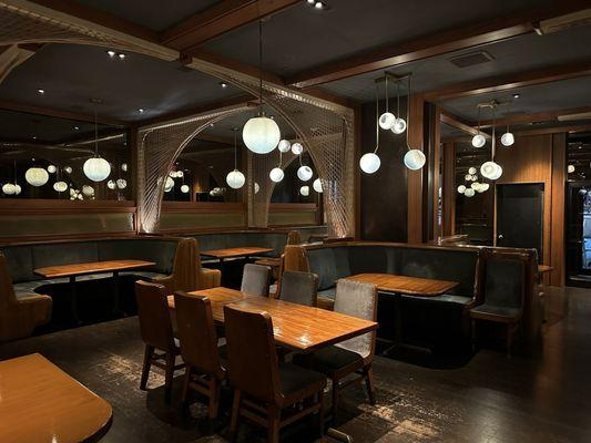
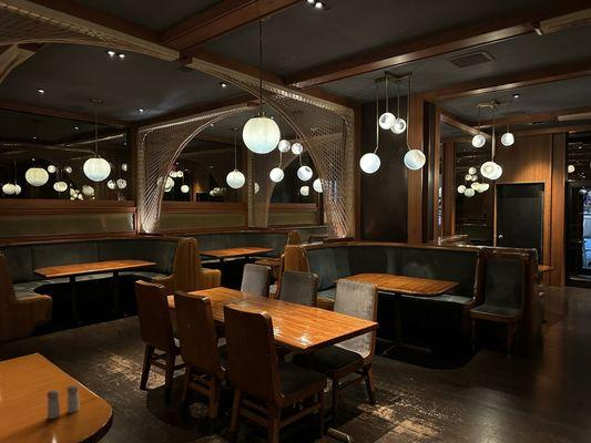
+ salt and pepper shaker [45,383,81,420]
